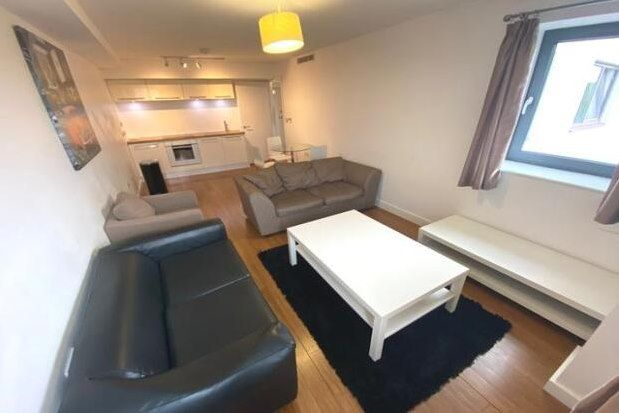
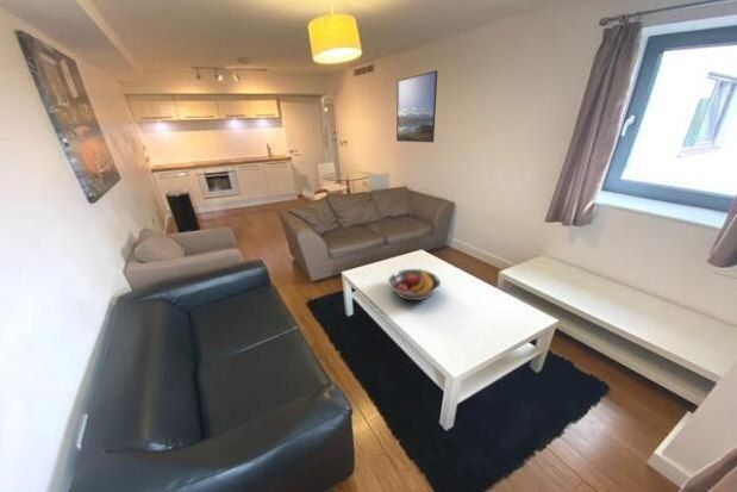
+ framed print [395,69,438,144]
+ fruit bowl [387,268,442,301]
